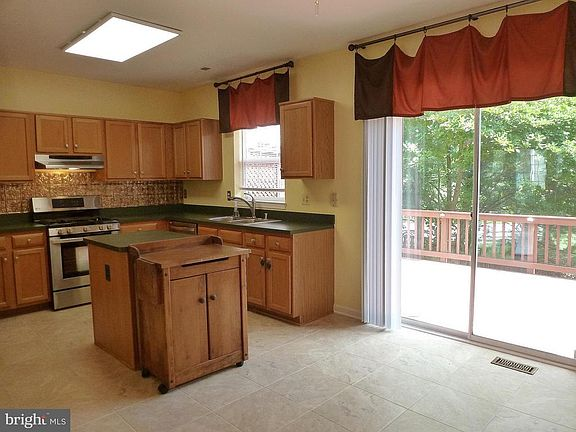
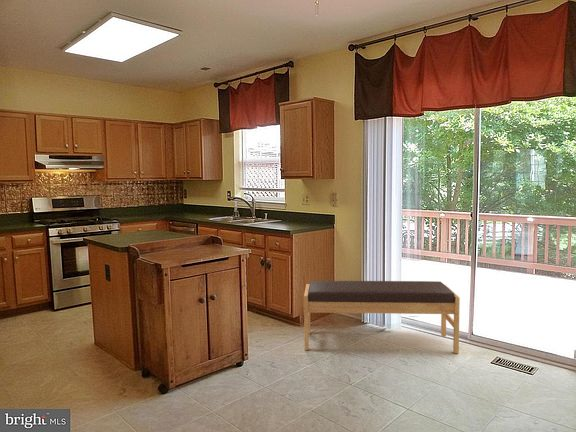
+ bench [303,280,461,354]
